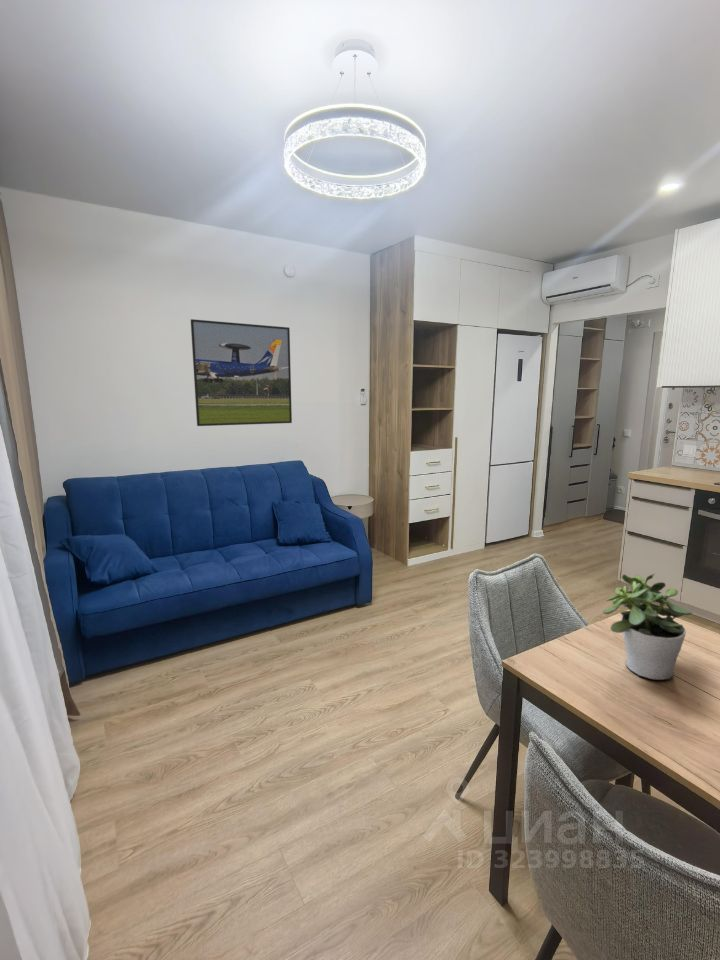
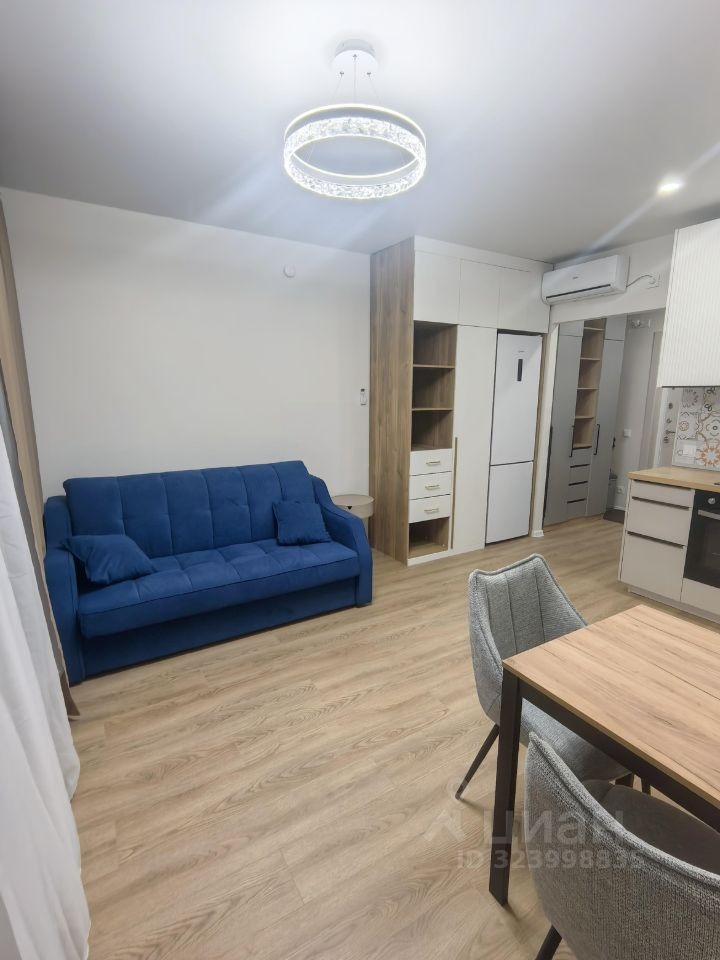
- potted plant [602,573,693,681]
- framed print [190,318,293,427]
